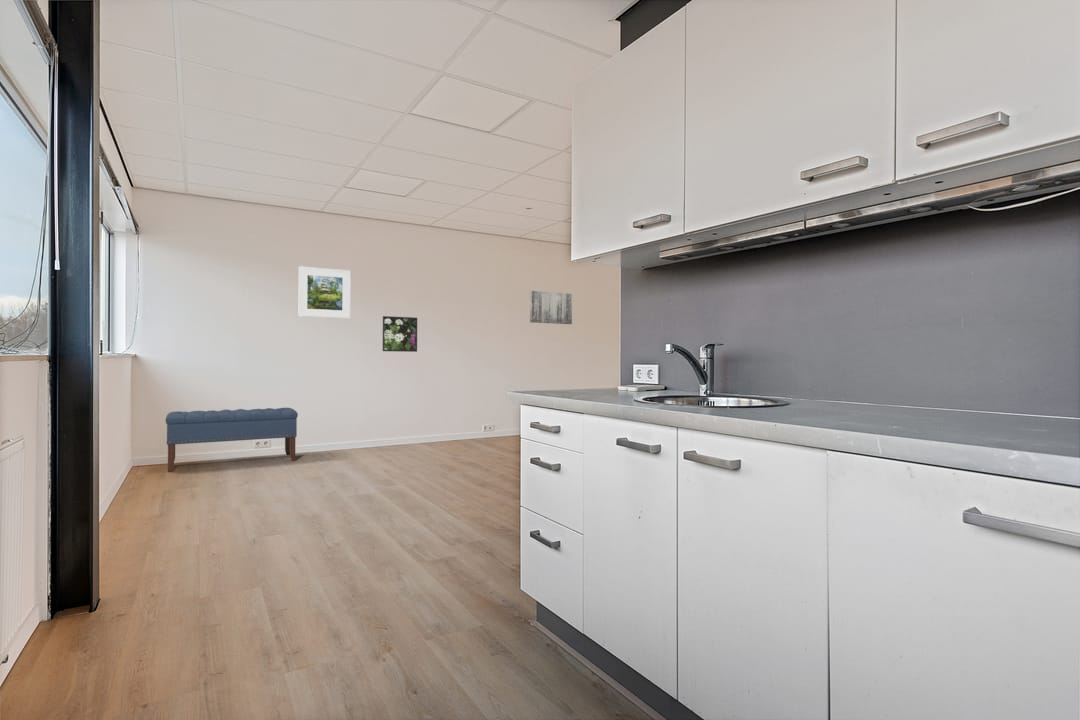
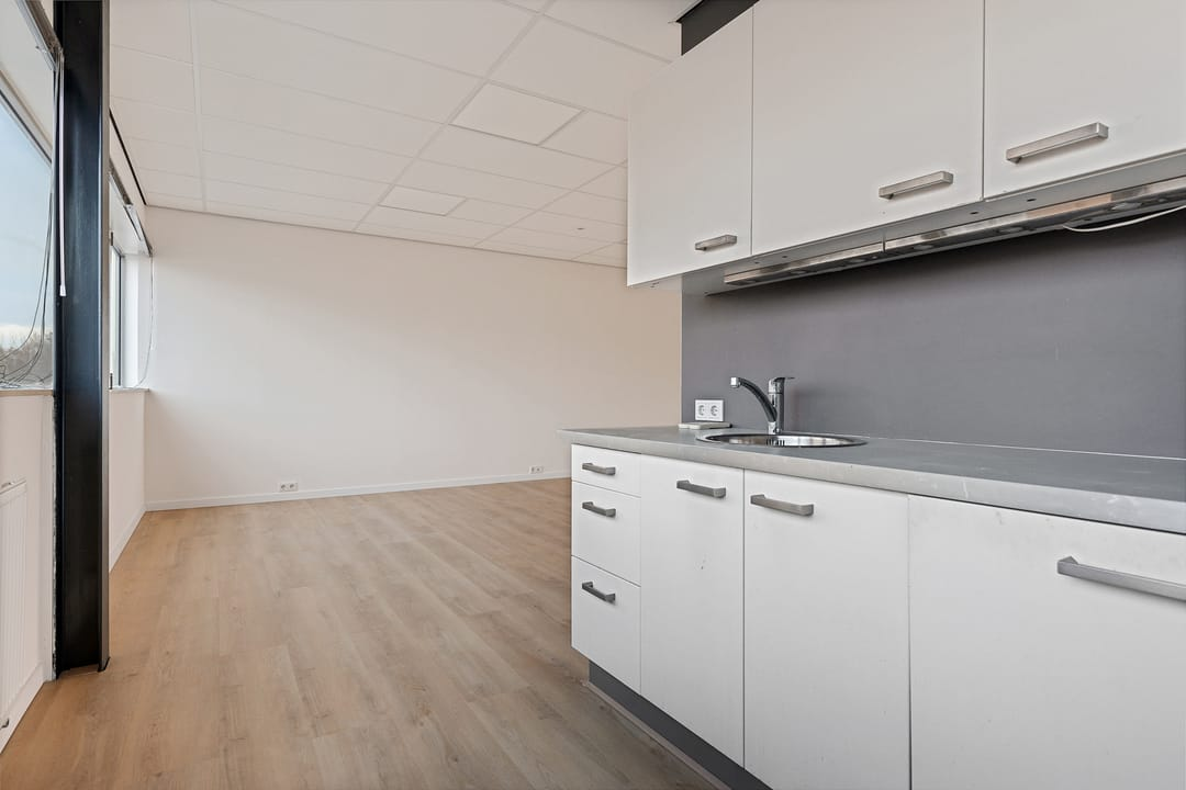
- wall art [529,290,573,325]
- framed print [382,315,418,353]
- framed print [297,265,352,319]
- bench [165,407,299,472]
